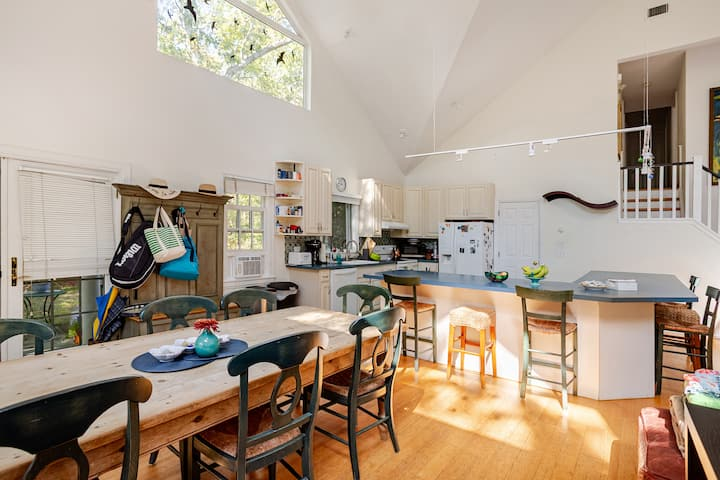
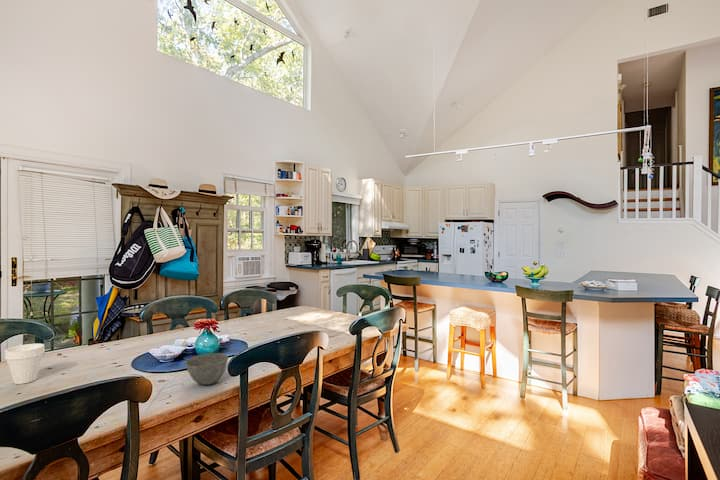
+ cup [4,343,46,385]
+ bowl [184,352,229,386]
